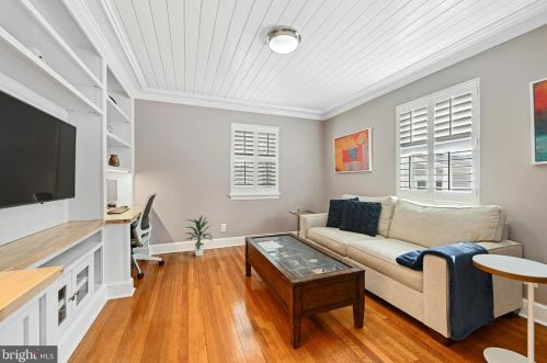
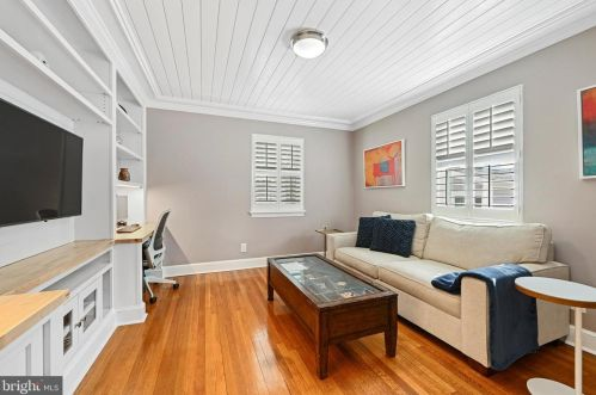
- indoor plant [184,214,214,257]
